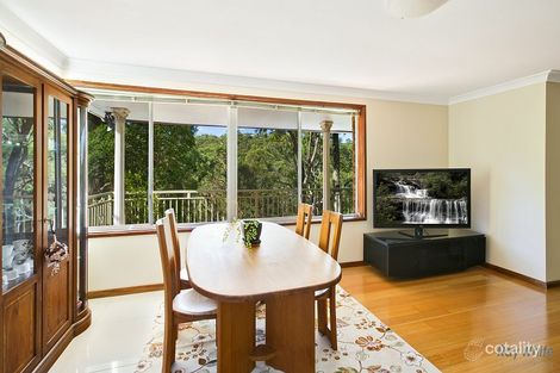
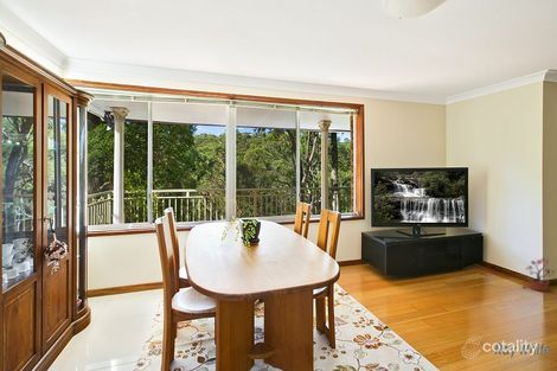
+ potted plant [521,256,557,294]
